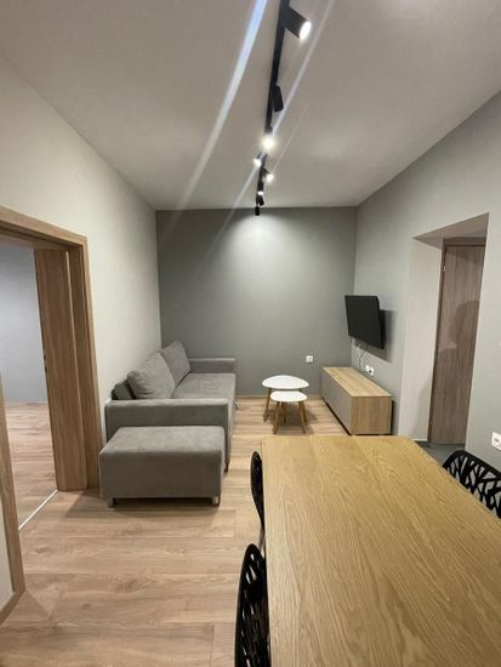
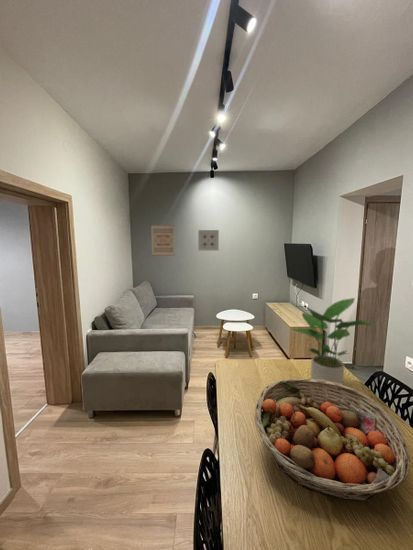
+ fruit basket [254,378,411,502]
+ wall art [150,224,176,256]
+ wall art [197,229,220,252]
+ potted plant [291,297,376,385]
